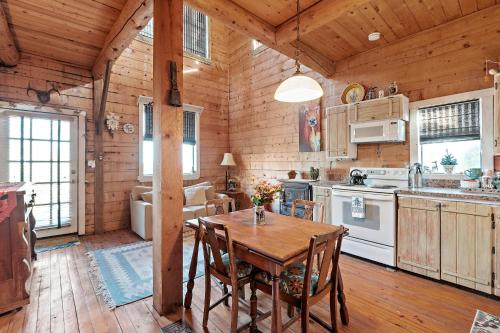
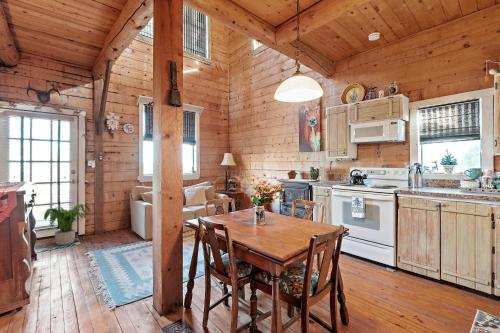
+ potted plant [41,203,90,246]
